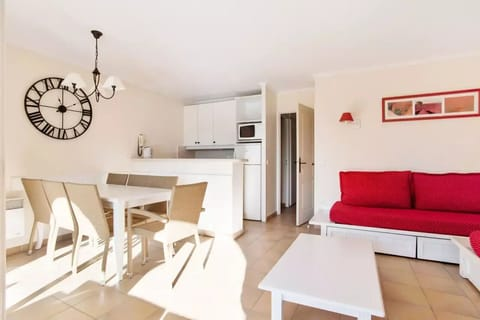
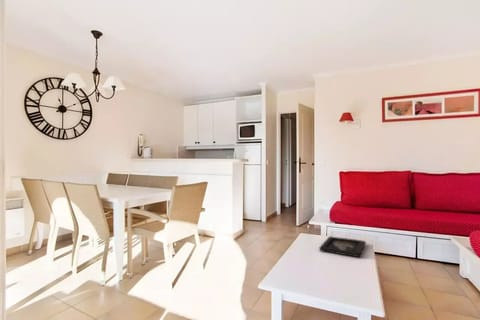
+ decorative tray [318,235,367,258]
